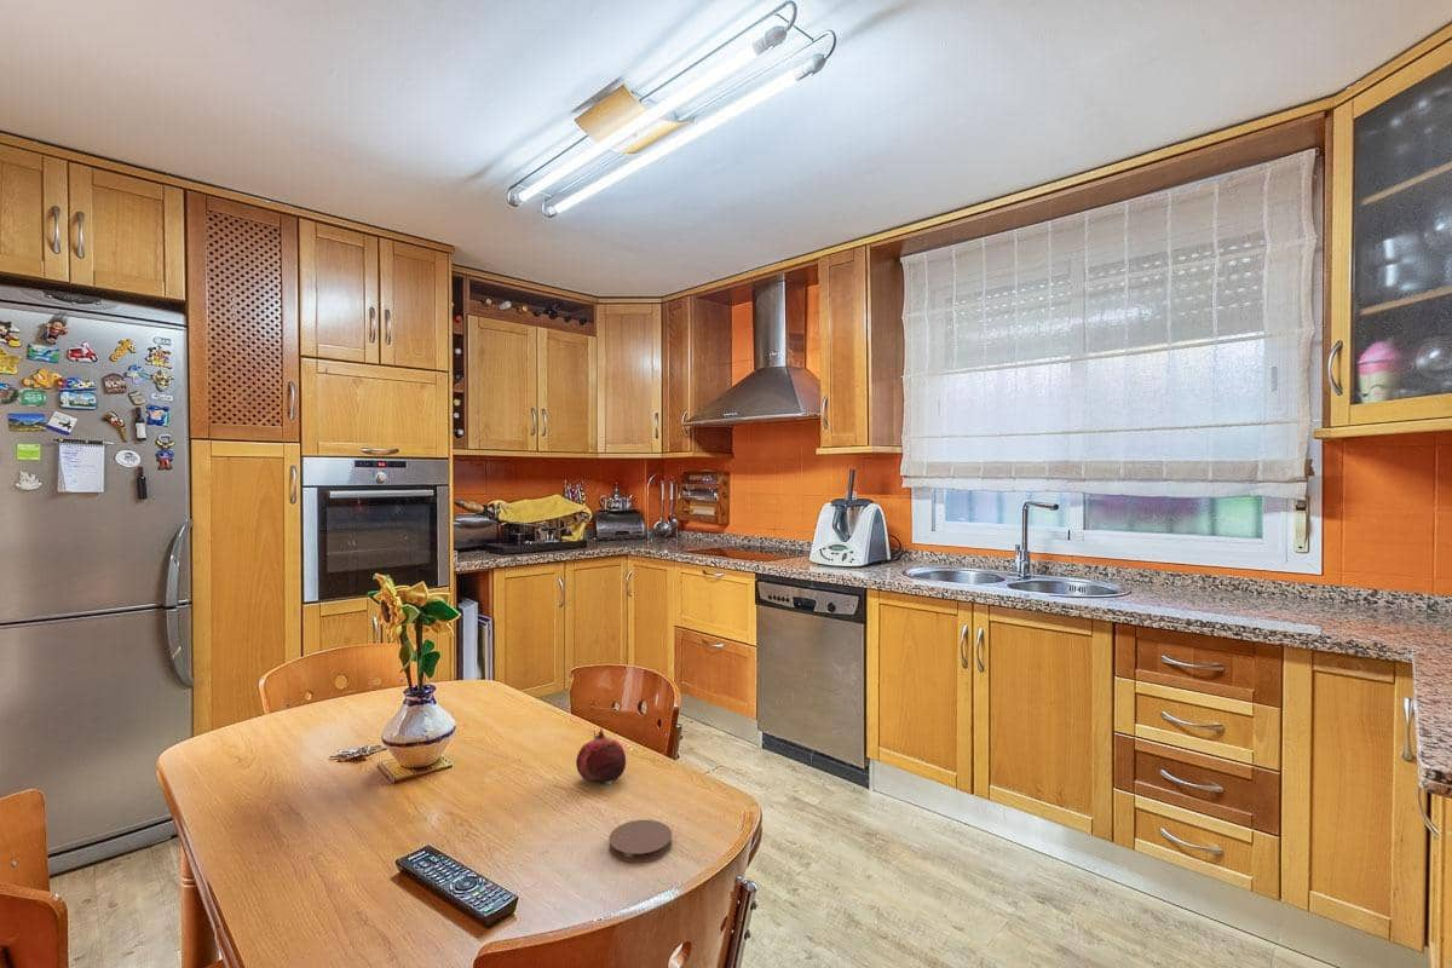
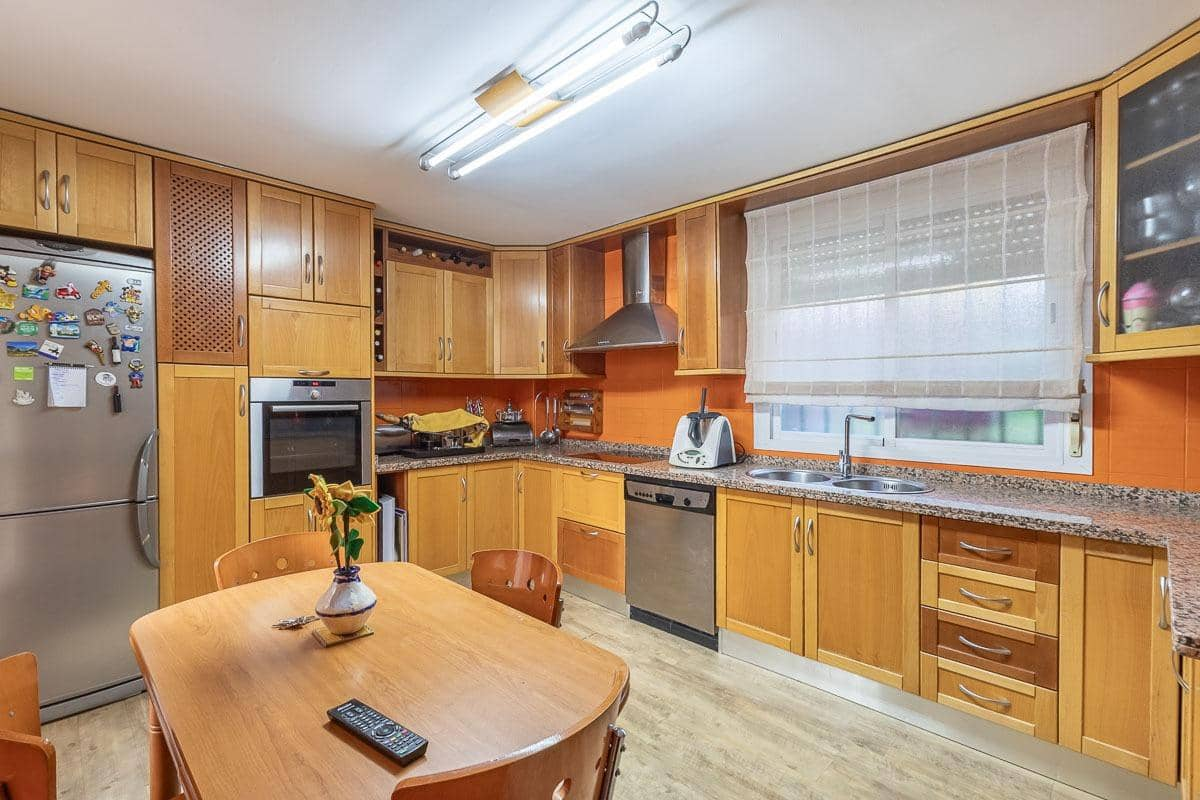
- coaster [607,819,673,864]
- fruit [575,727,627,786]
